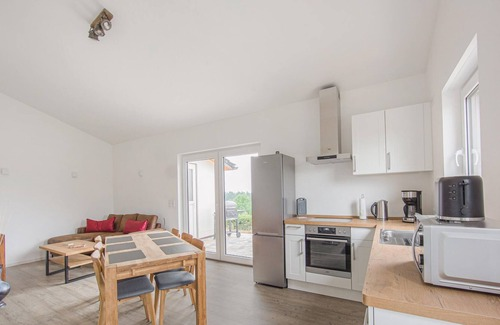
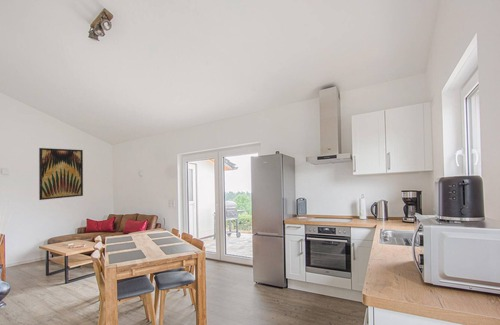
+ wall art [38,147,84,201]
